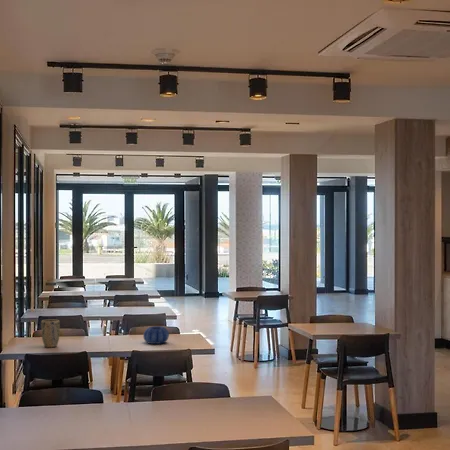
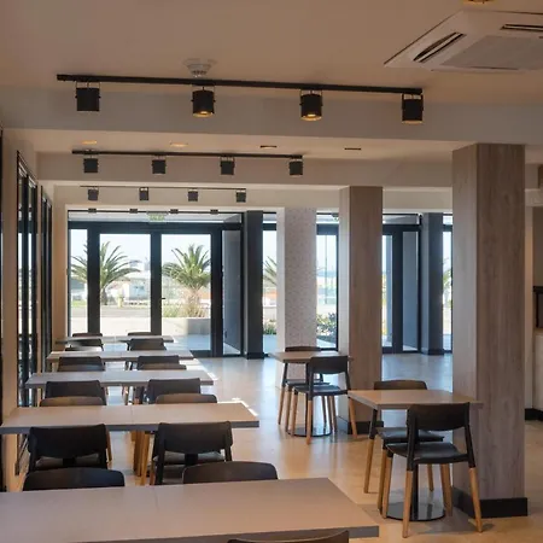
- decorative bowl [142,325,170,345]
- plant pot [40,319,61,348]
